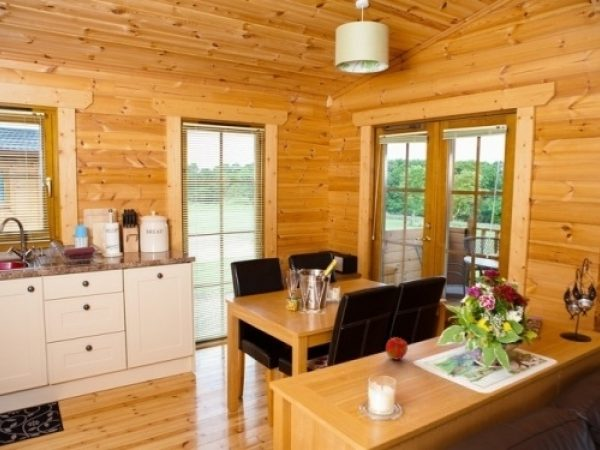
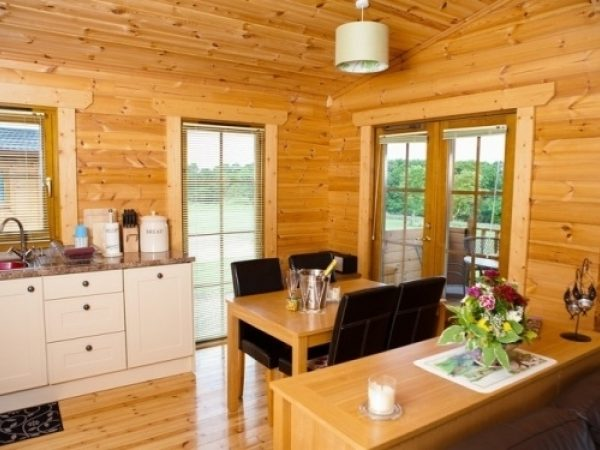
- apple [385,337,409,361]
